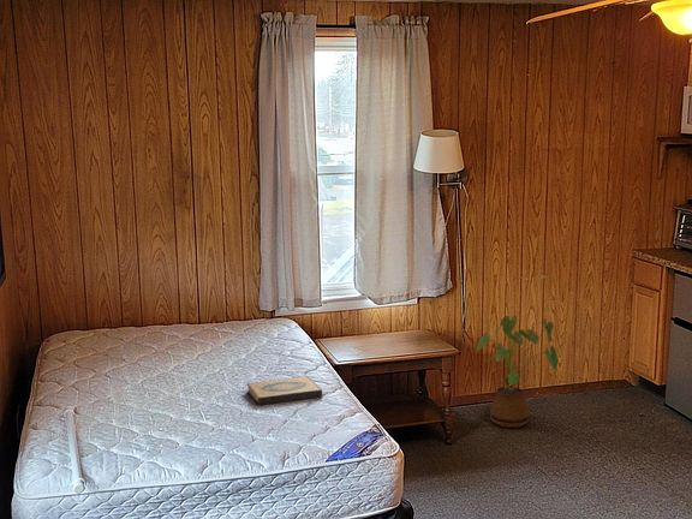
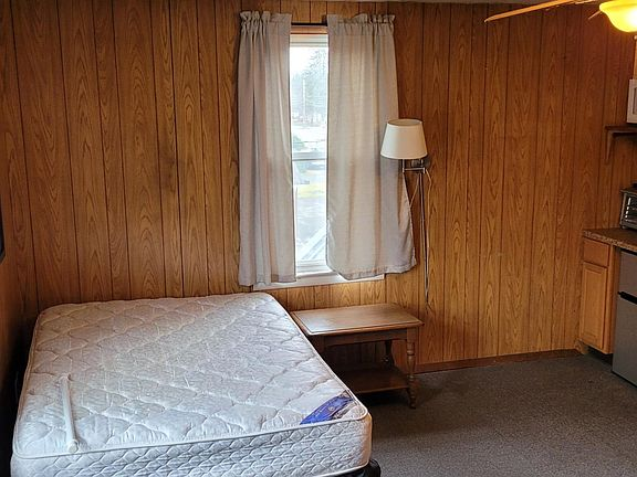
- hardback book [245,375,323,406]
- house plant [476,314,559,429]
